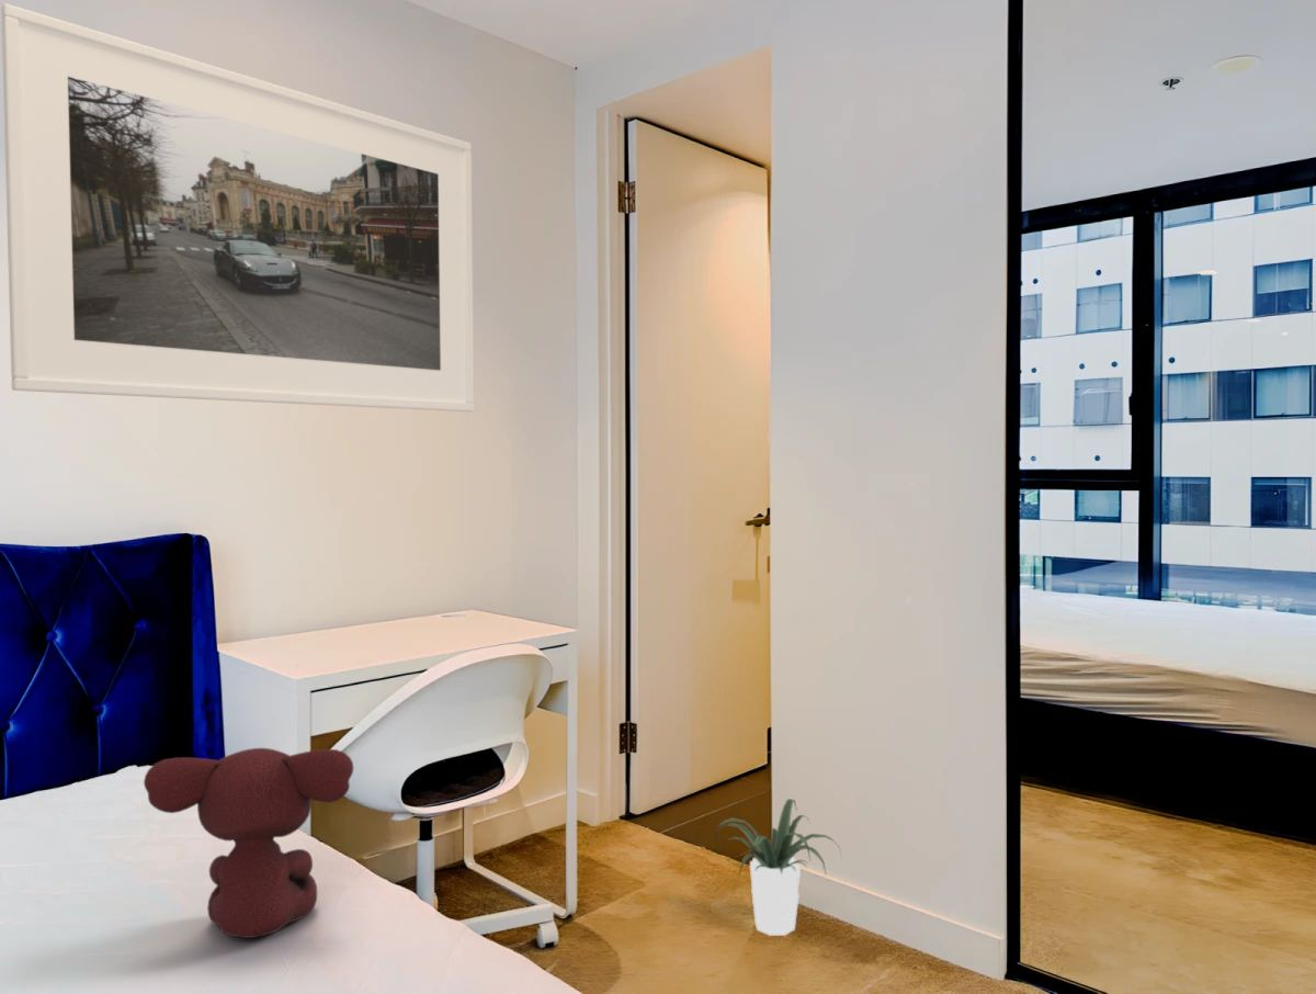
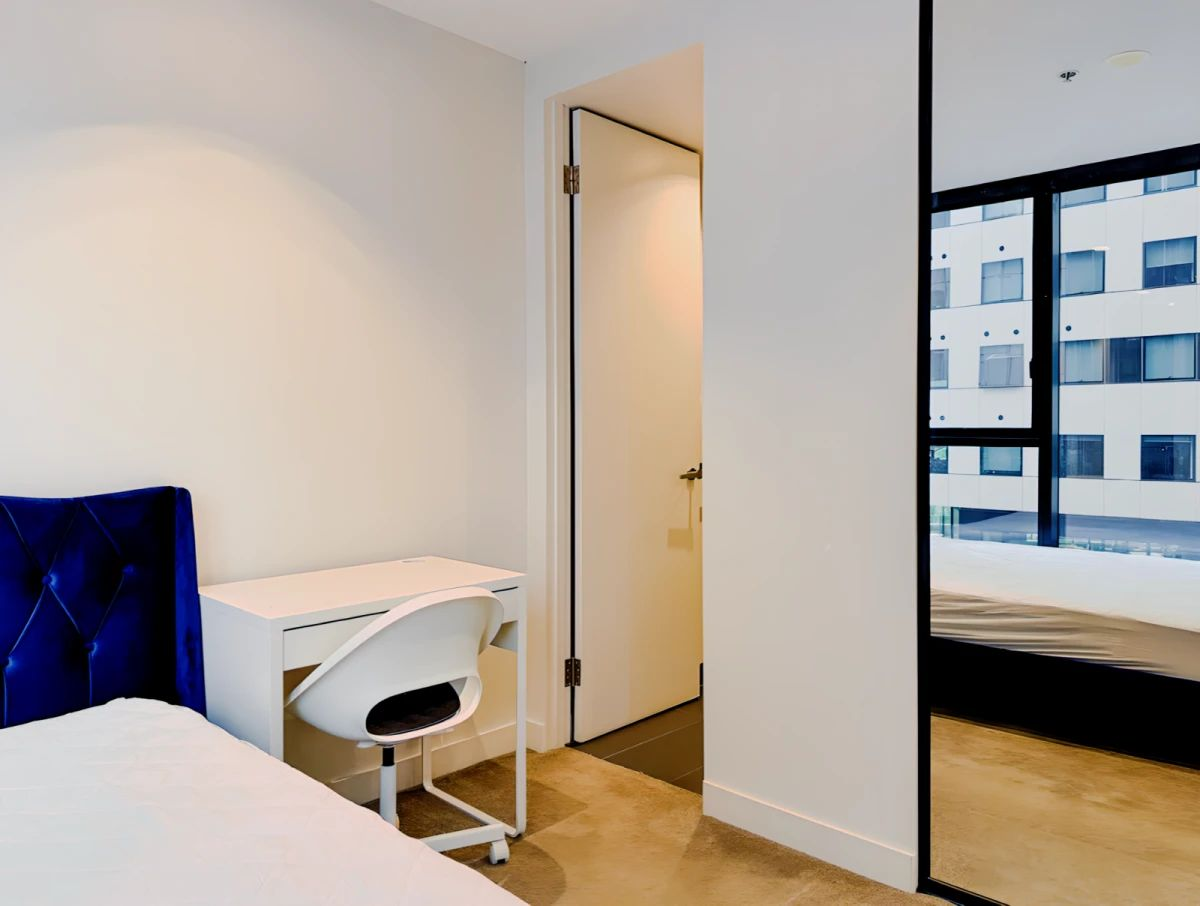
- potted plant [710,798,843,937]
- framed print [0,2,475,413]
- teddy bear [143,747,354,939]
